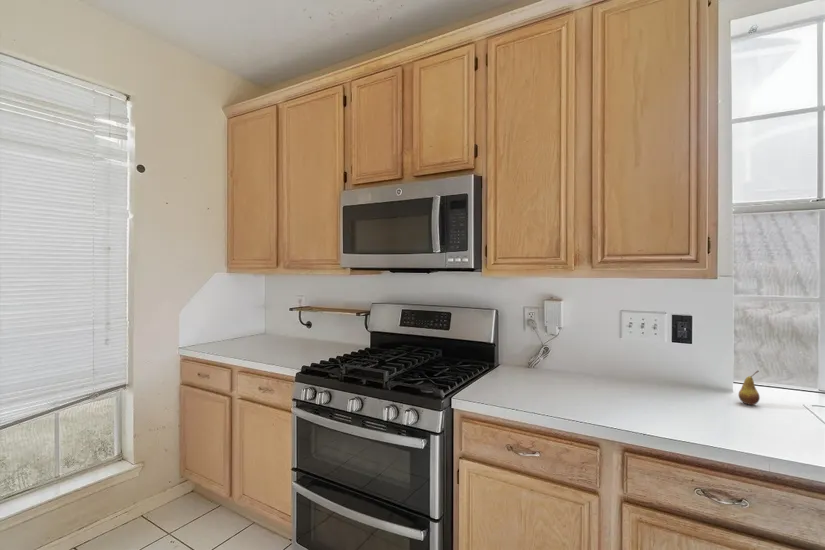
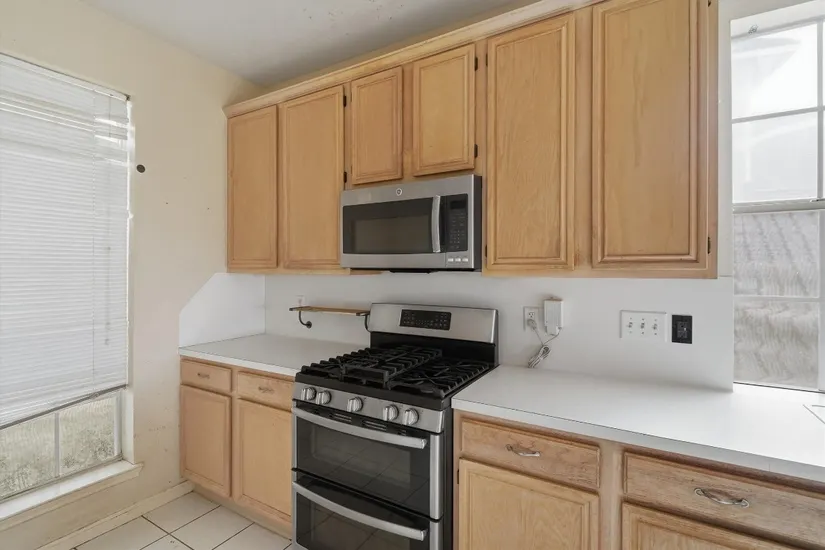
- fruit [738,370,761,406]
